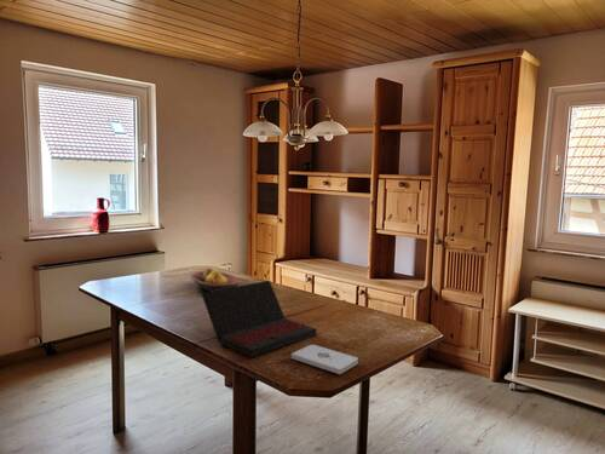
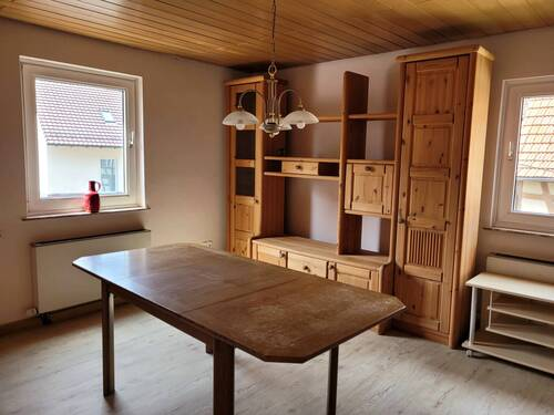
- notepad [290,344,359,375]
- laptop [201,280,318,358]
- fruit bowl [189,266,242,292]
